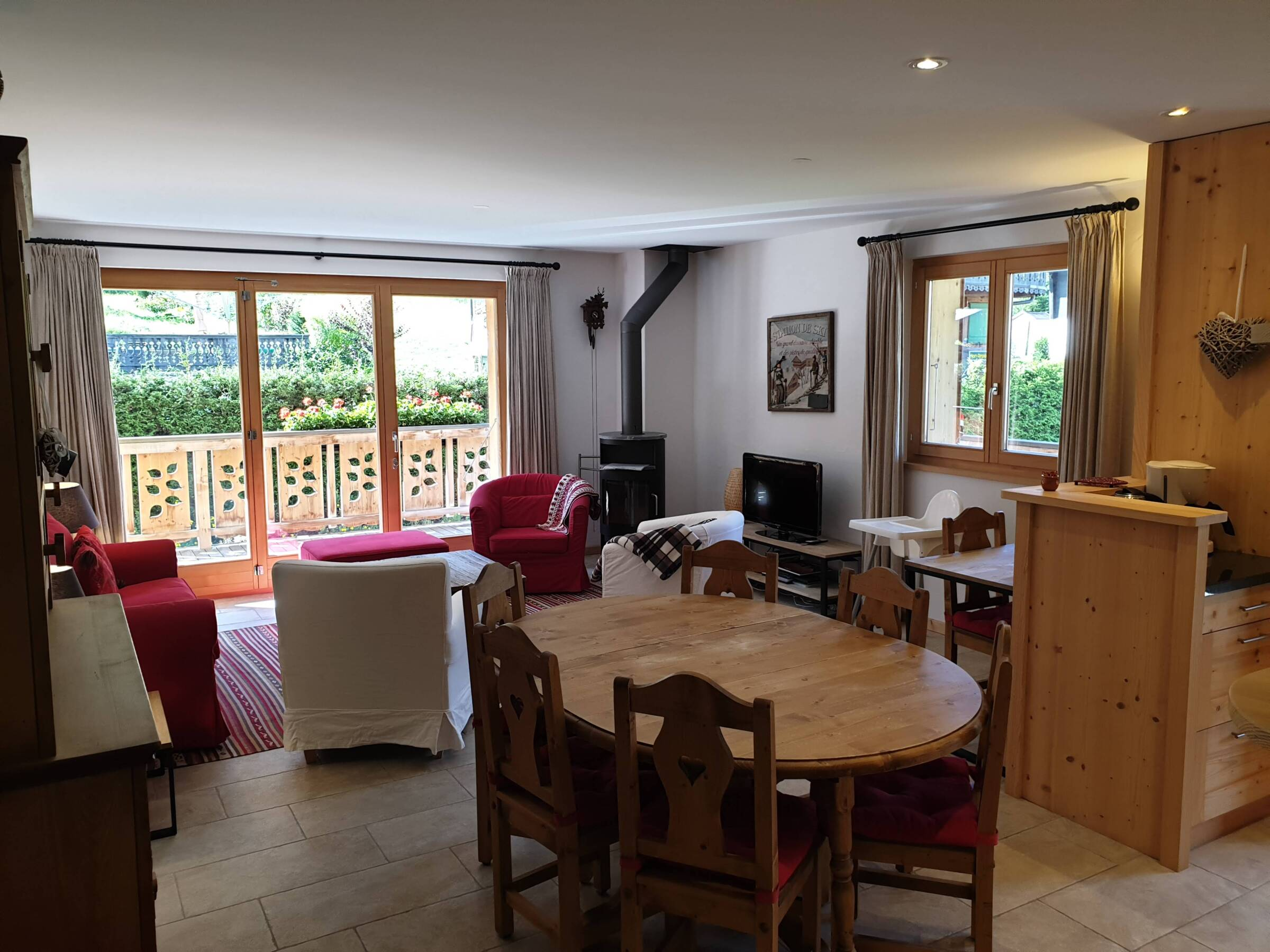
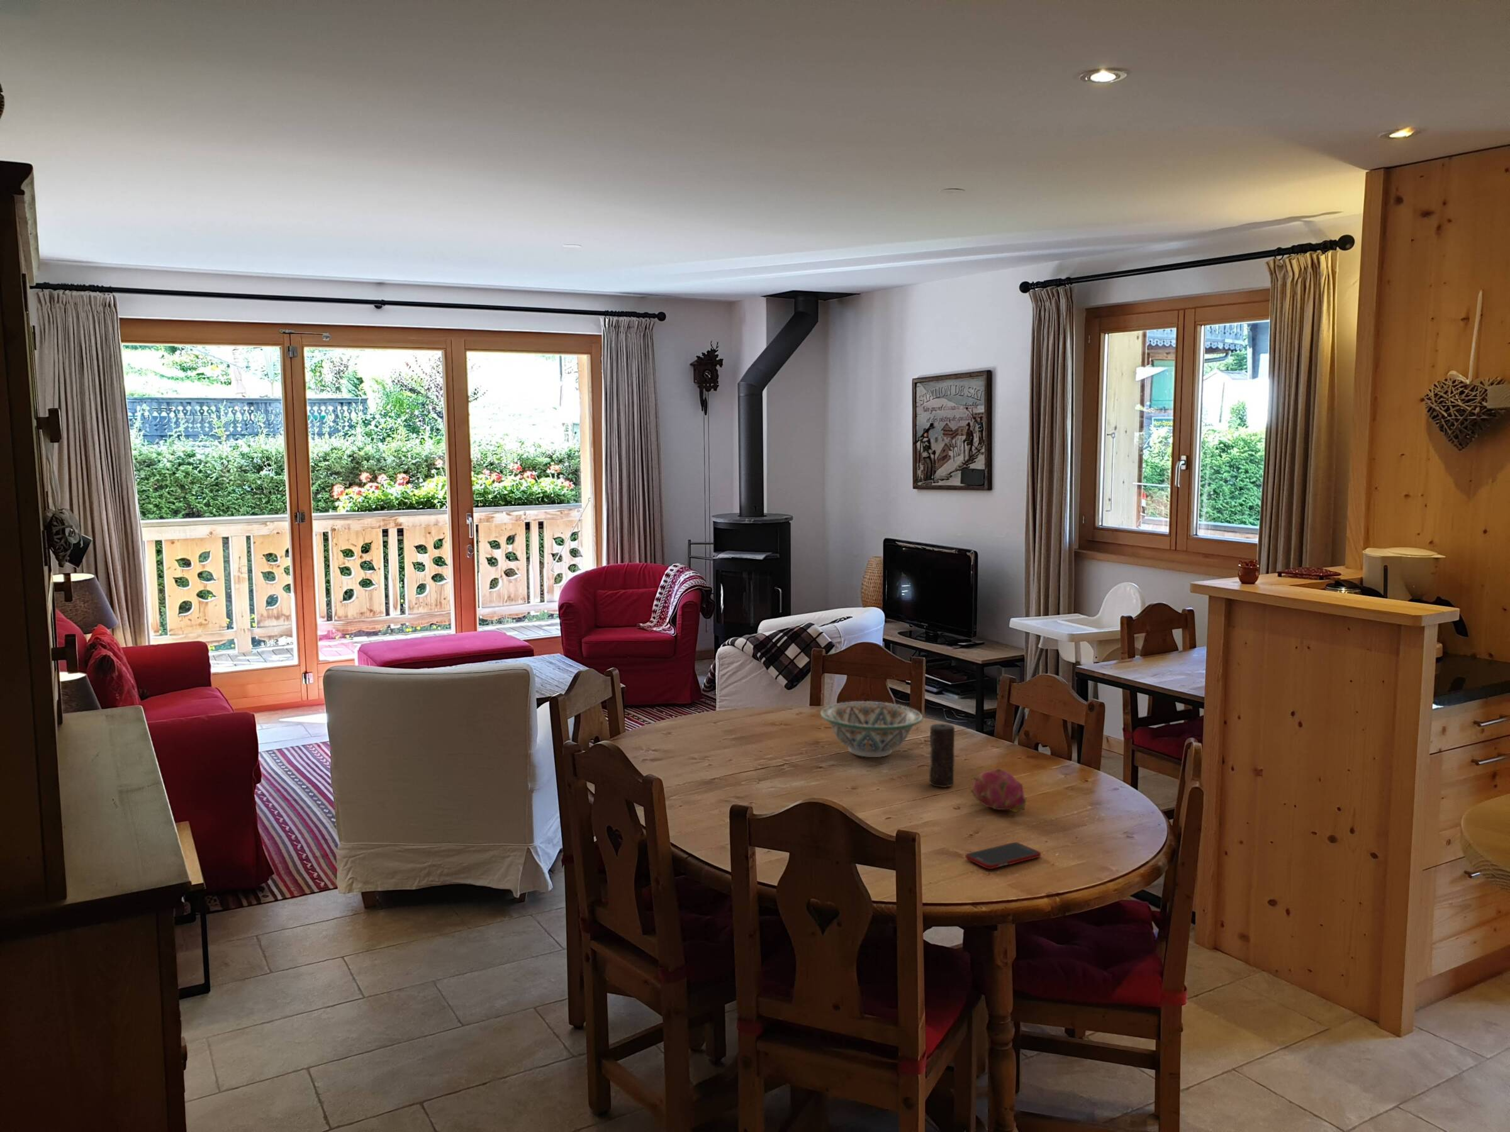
+ cell phone [965,842,1042,869]
+ fruit [969,768,1027,813]
+ decorative bowl [820,700,923,757]
+ candle [929,723,955,788]
